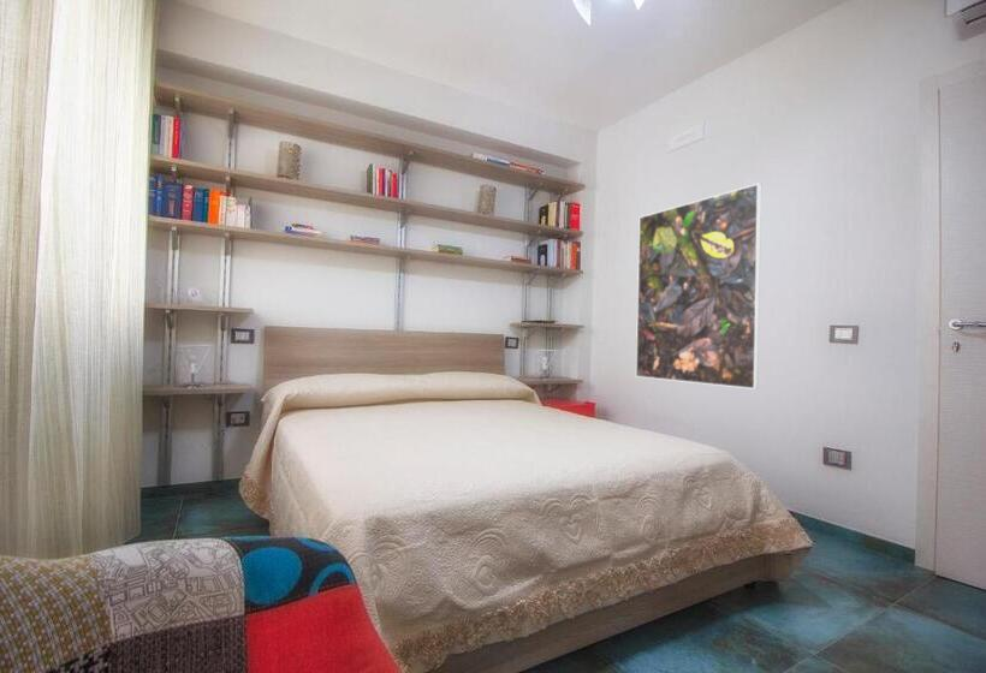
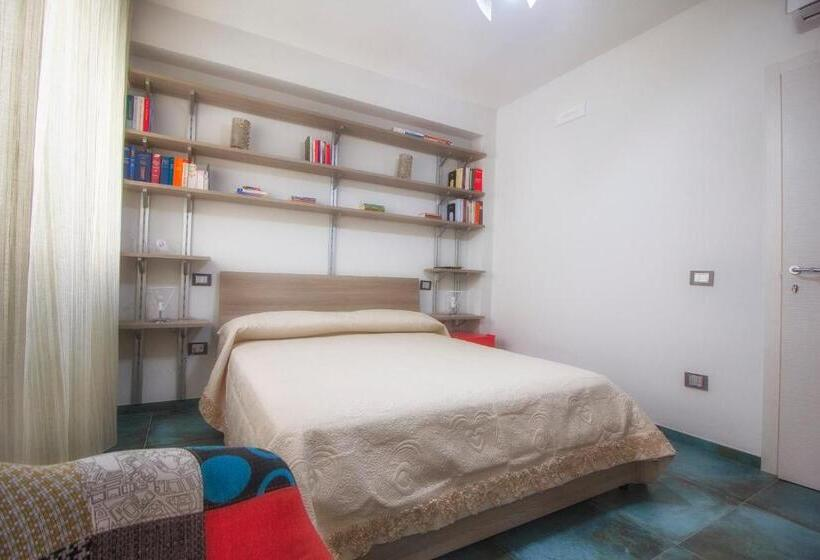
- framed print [635,183,762,391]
